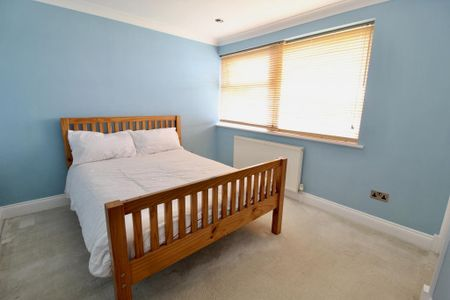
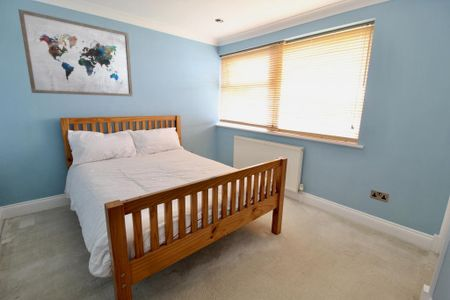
+ wall art [17,8,133,97]
